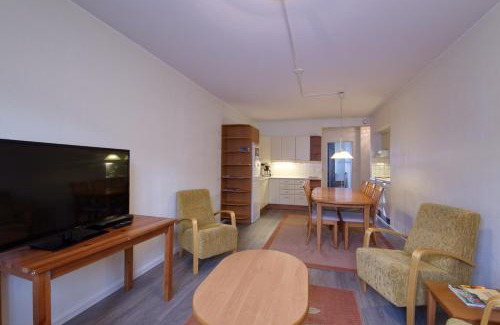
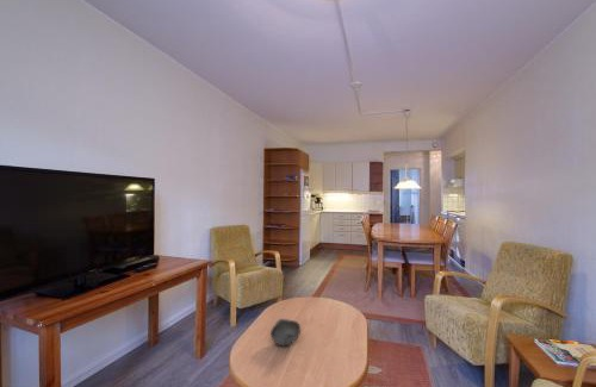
+ bowl [269,318,302,347]
